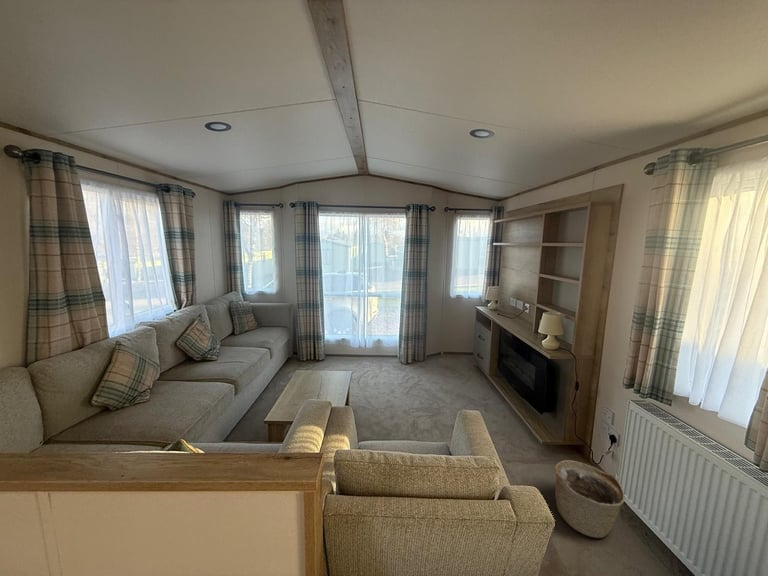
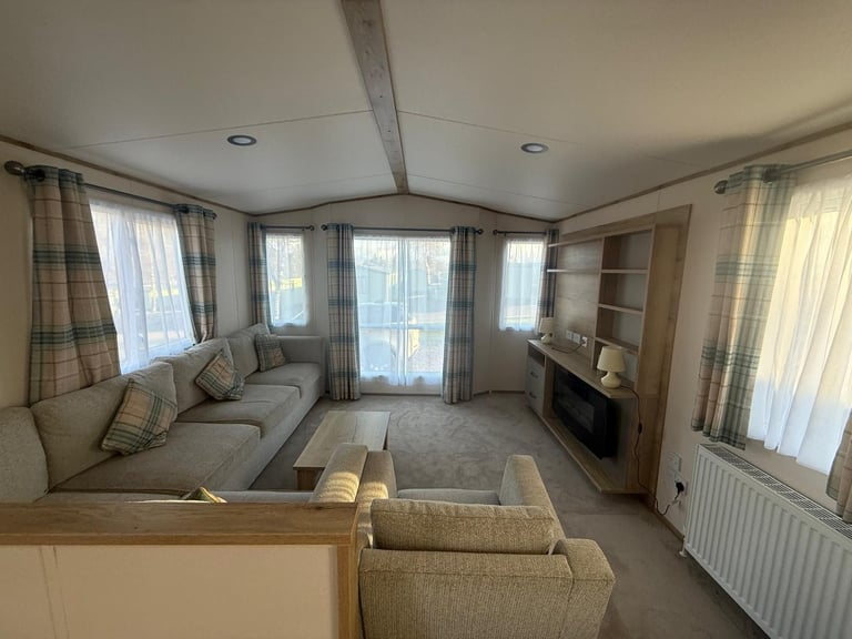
- basket [554,459,626,539]
